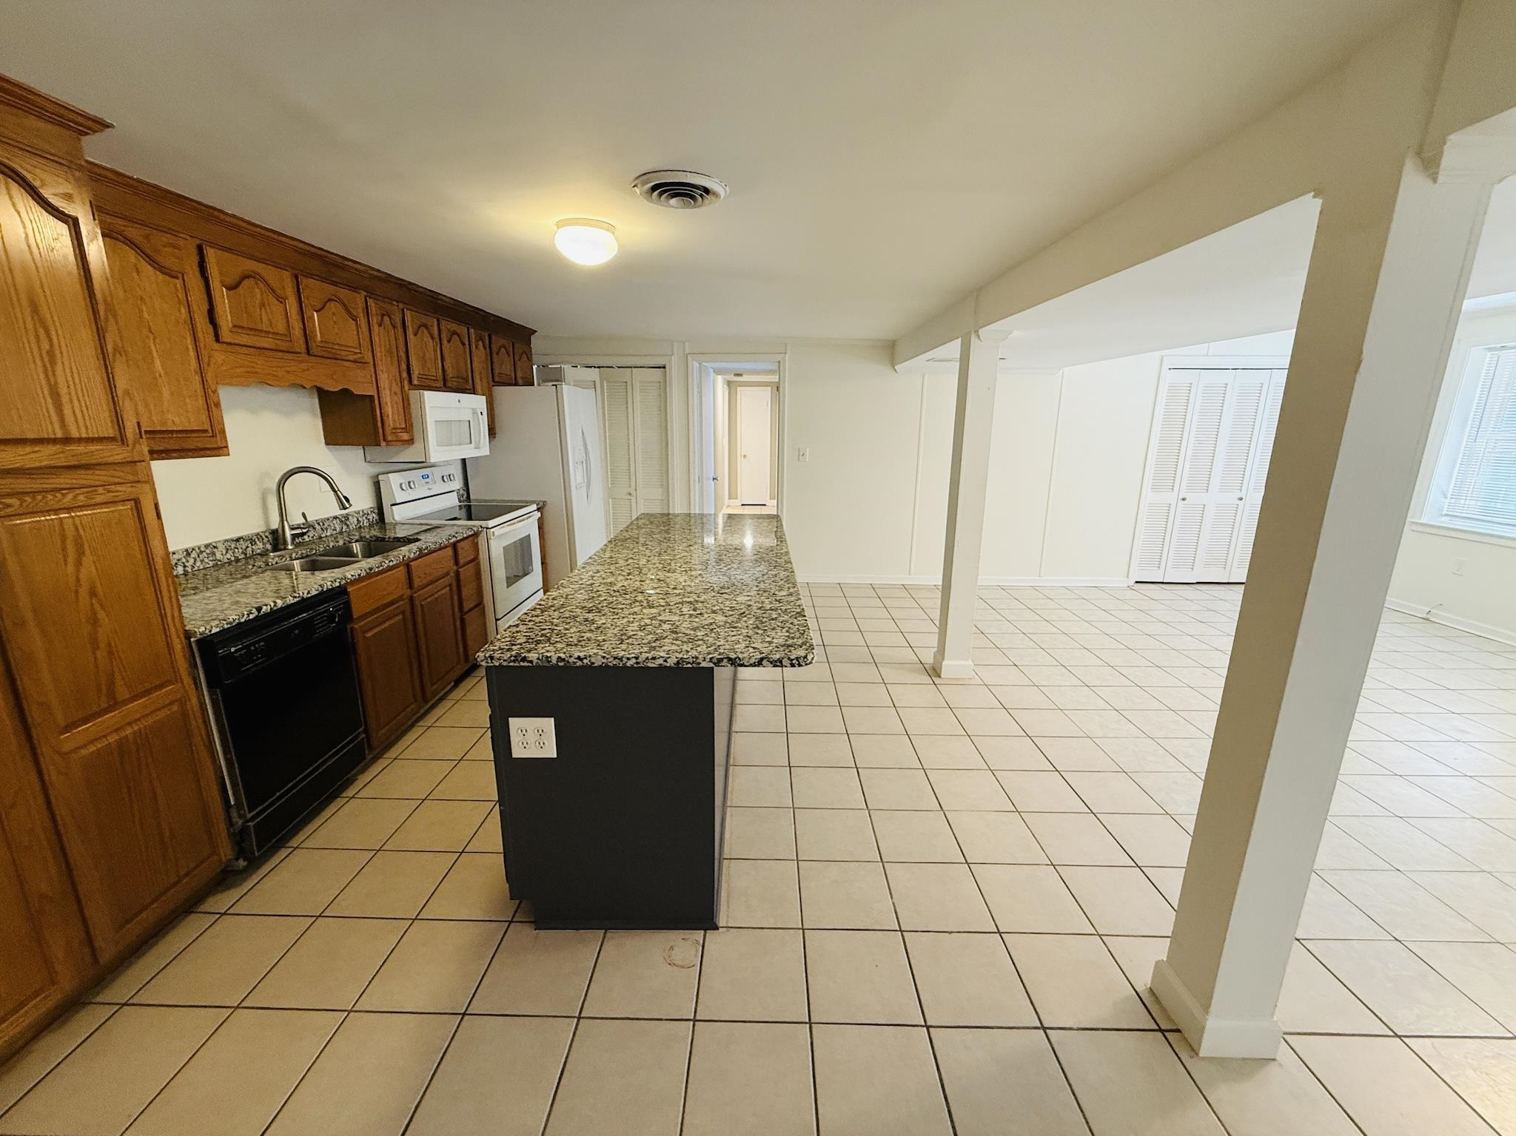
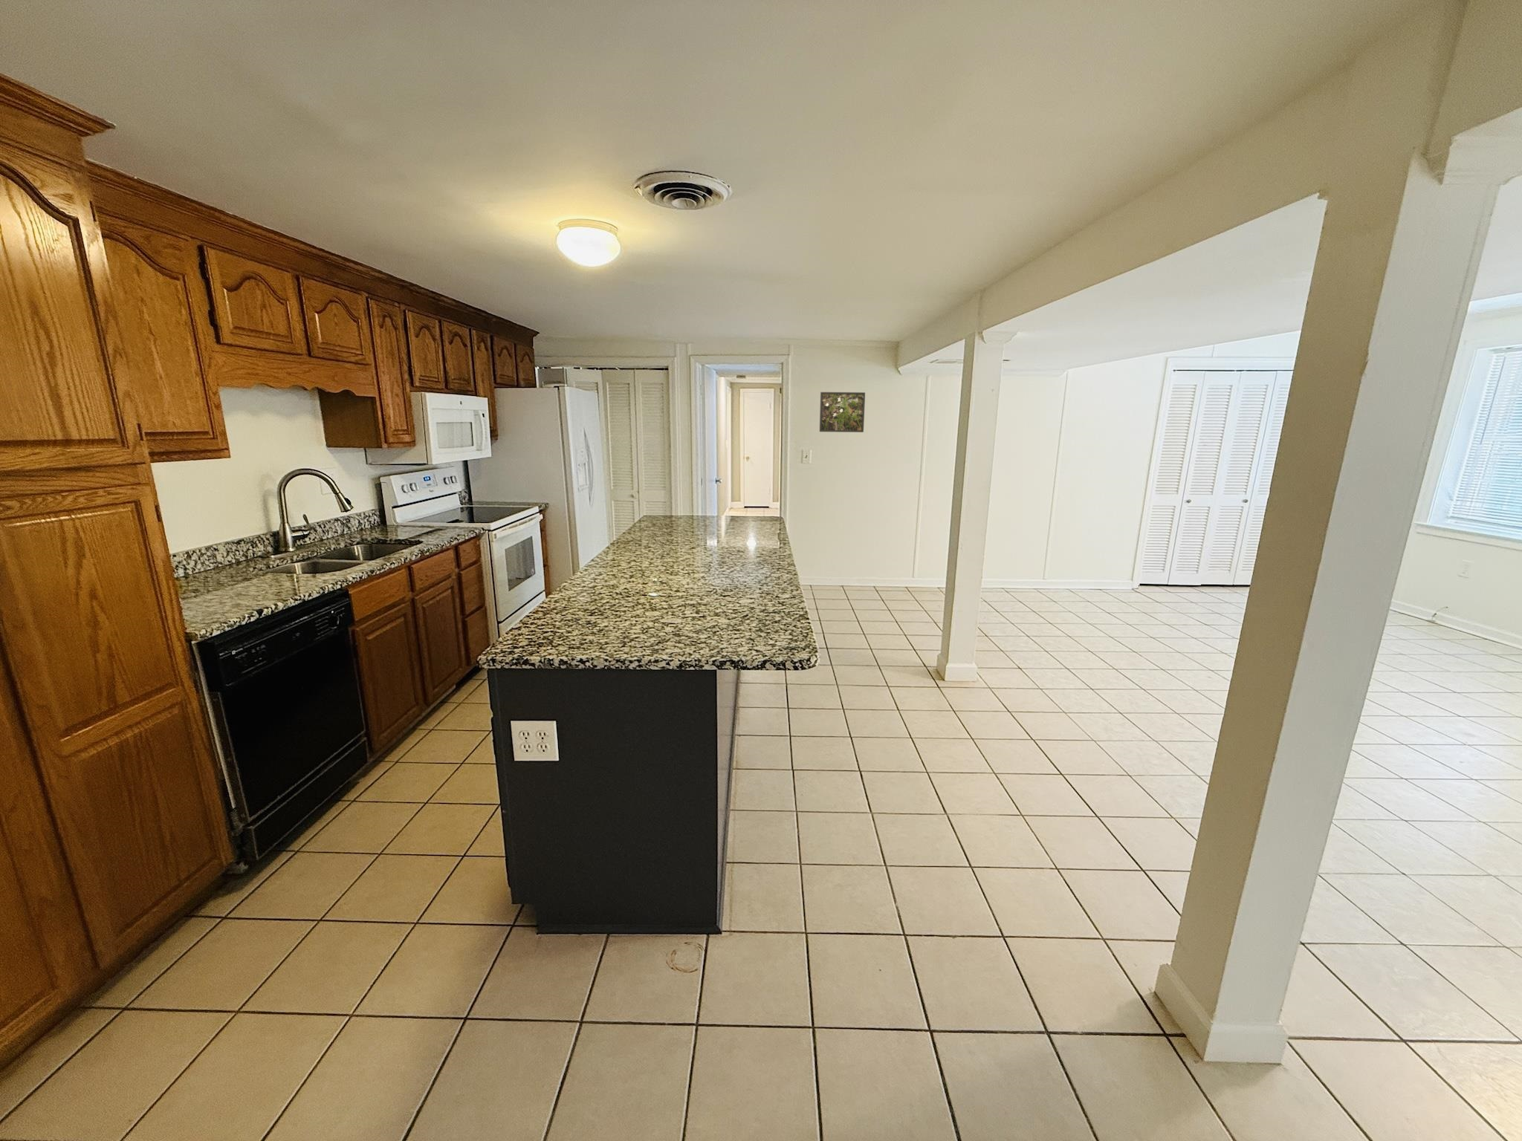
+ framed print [819,392,865,433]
